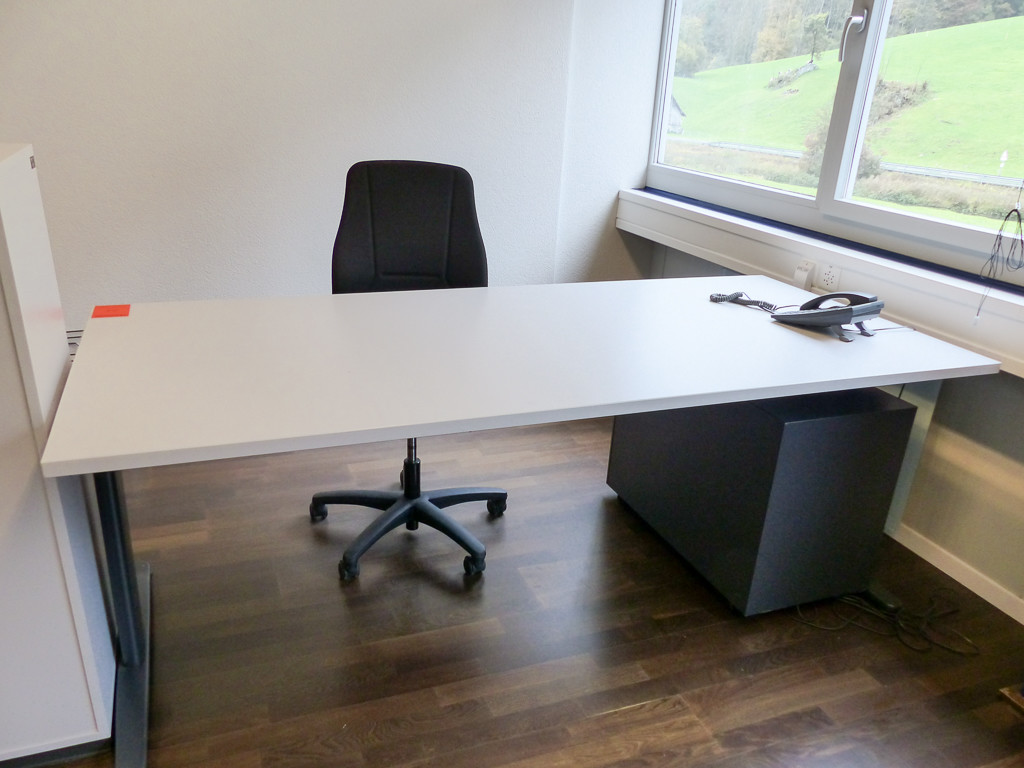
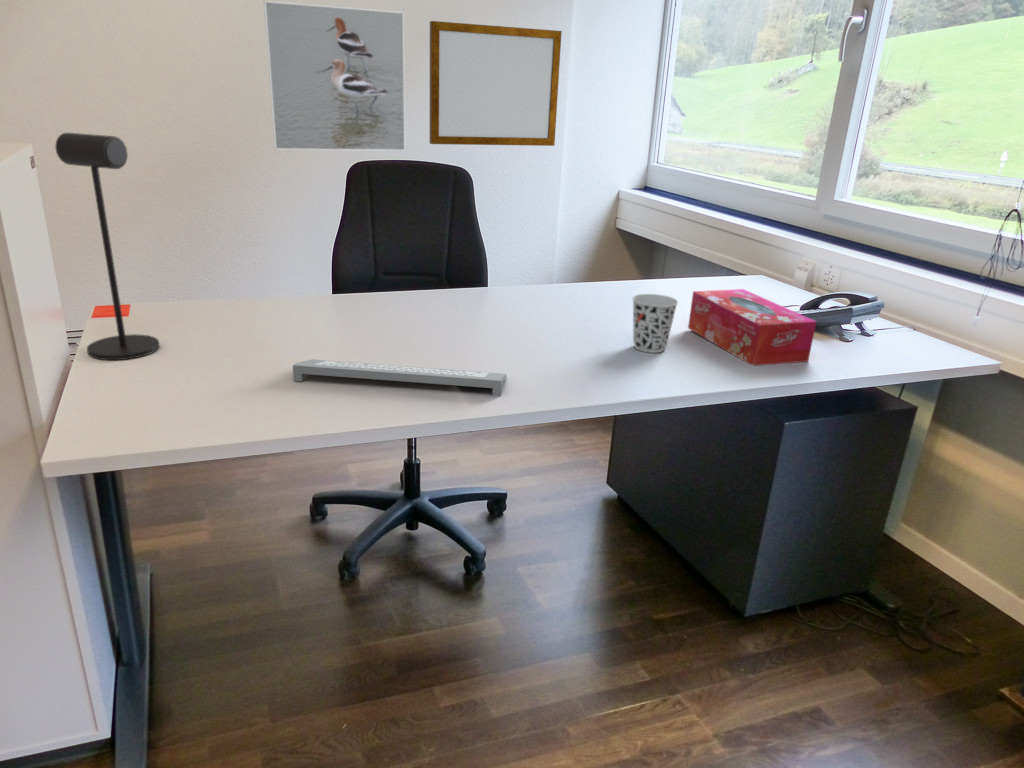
+ writing board [429,20,563,147]
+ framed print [263,0,406,152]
+ tissue box [687,288,818,367]
+ desk lamp [54,132,160,361]
+ computer keyboard [292,358,507,397]
+ cup [631,293,679,354]
